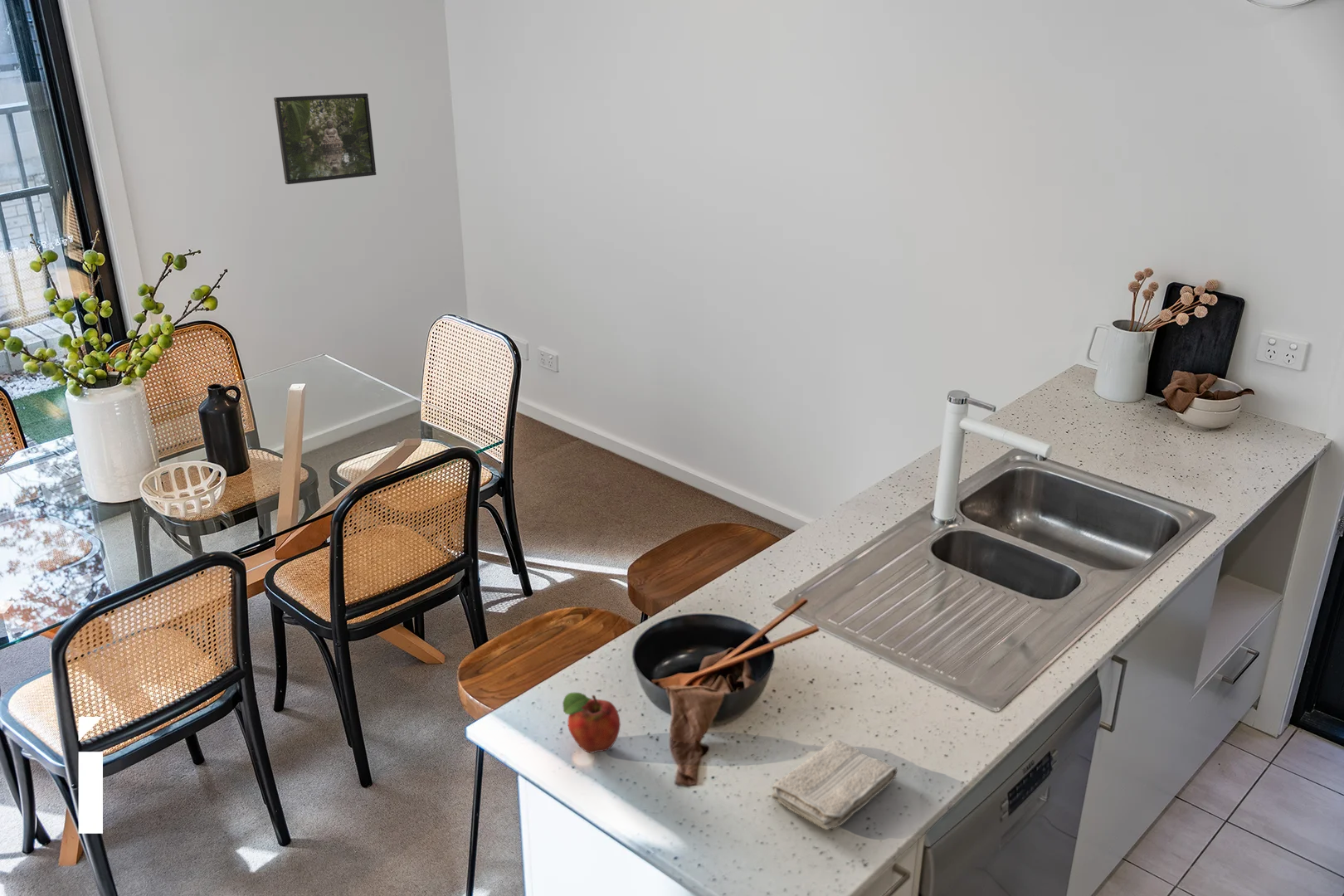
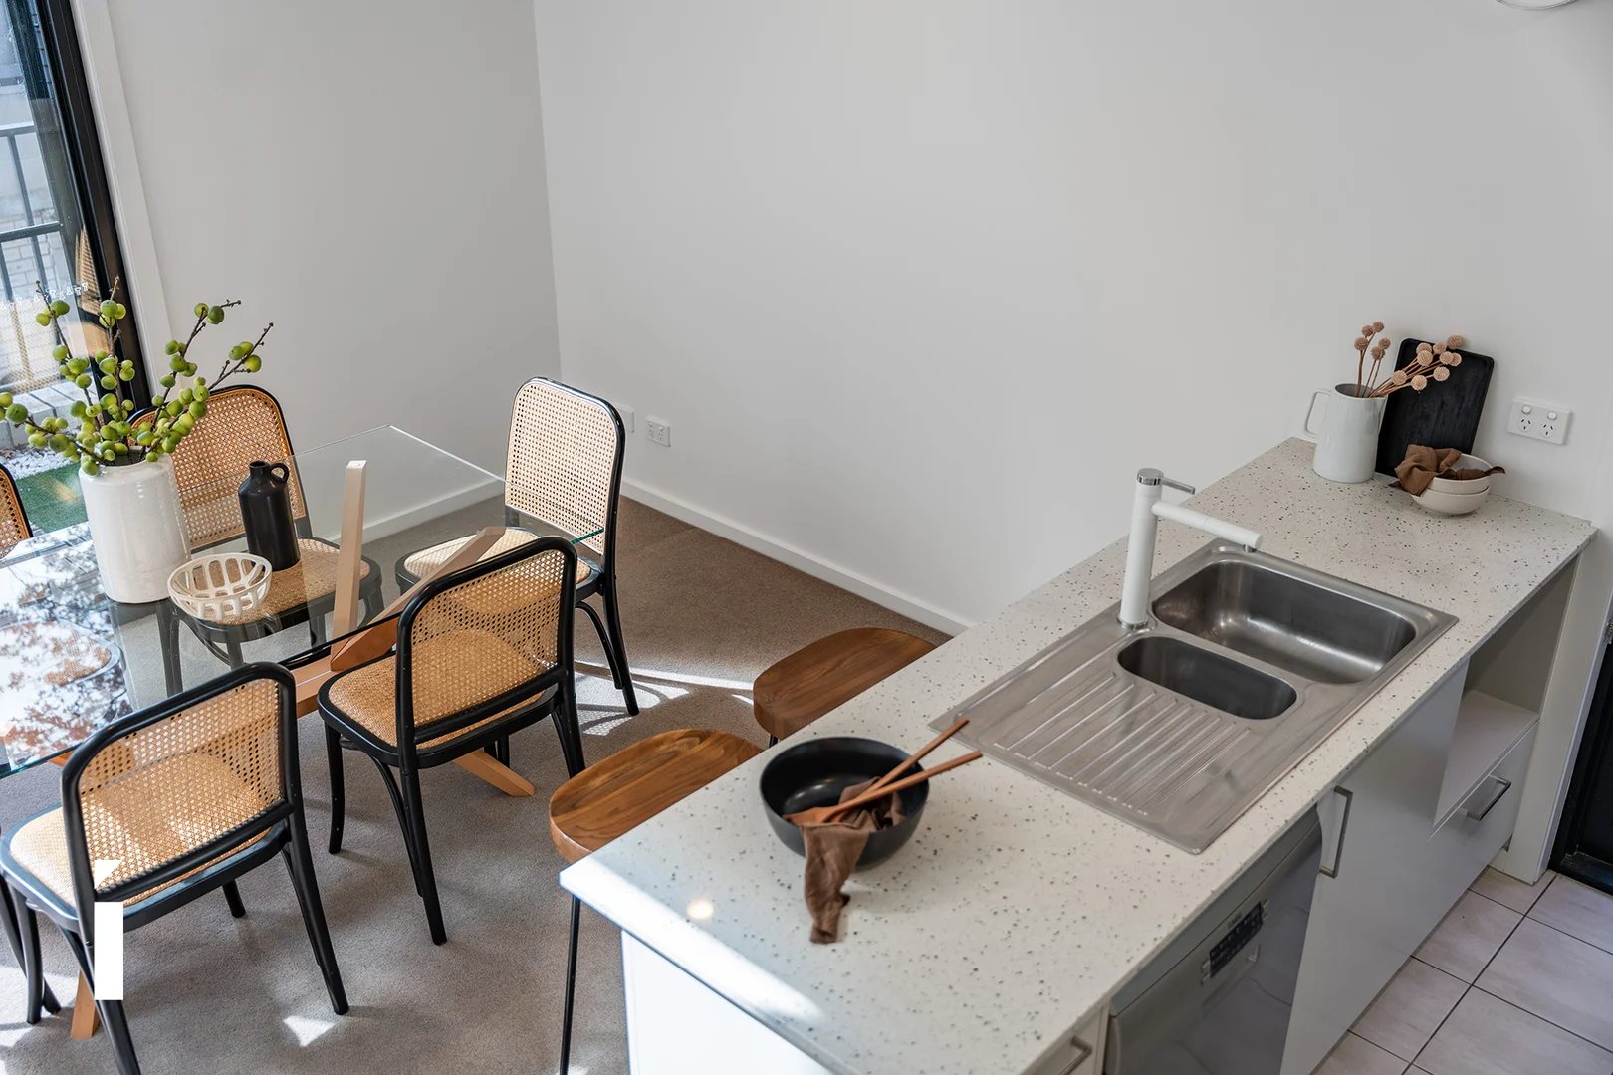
- washcloth [771,739,898,830]
- fruit [562,691,621,754]
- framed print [273,93,377,185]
